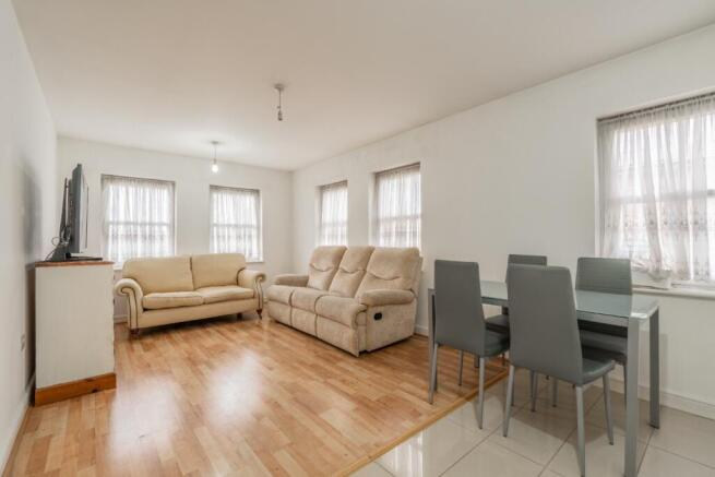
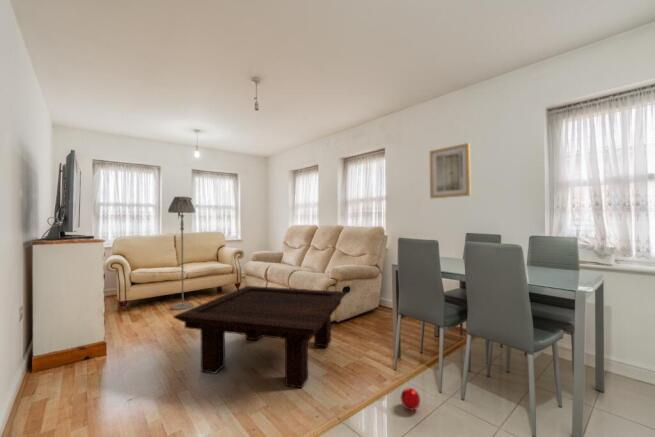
+ floor lamp [167,196,196,311]
+ ball [399,387,422,411]
+ coffee table [173,285,348,389]
+ wall art [429,142,471,199]
